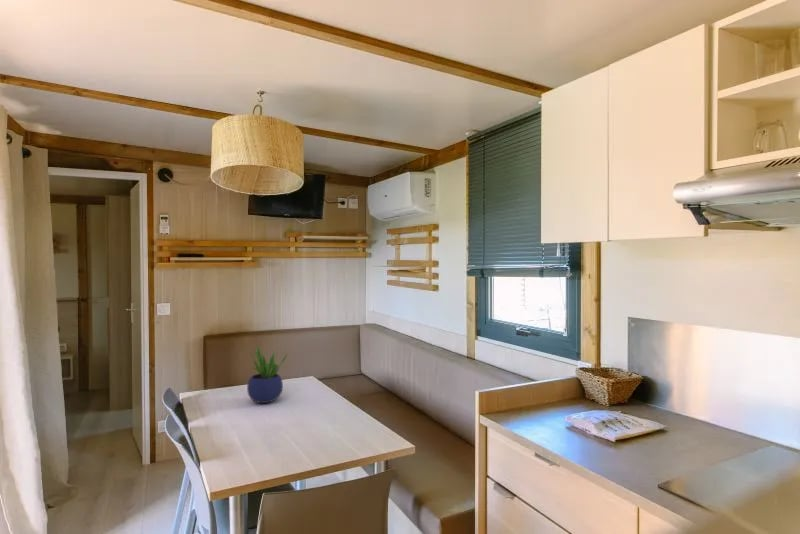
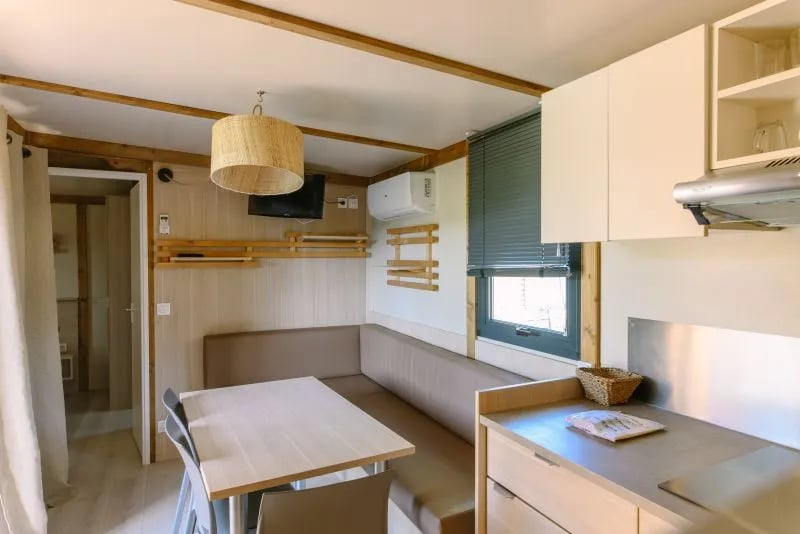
- potted plant [246,341,290,404]
